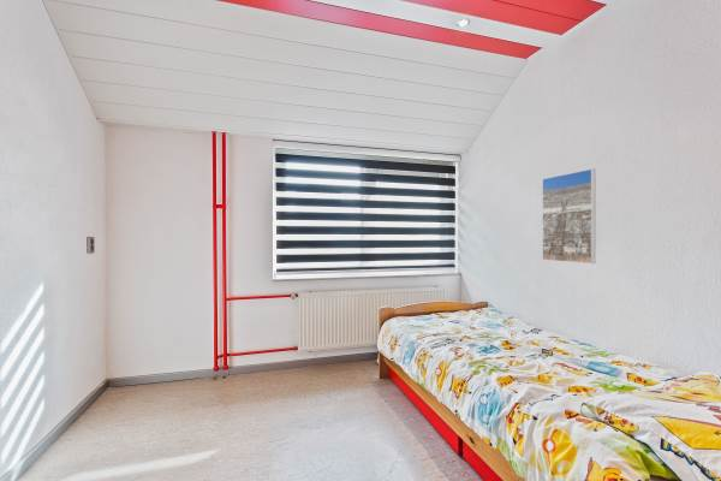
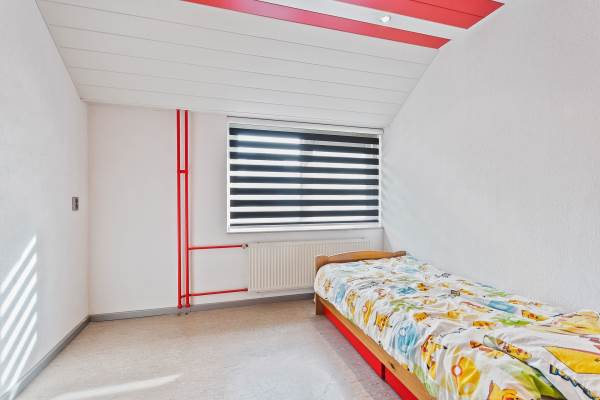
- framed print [541,167,596,265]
